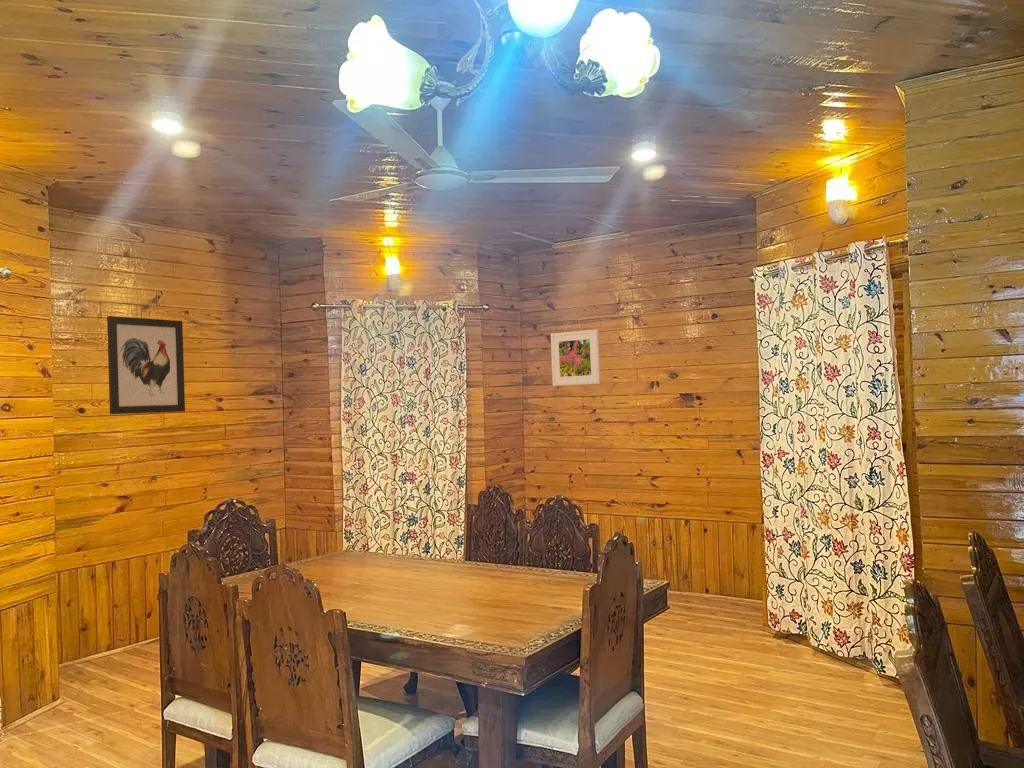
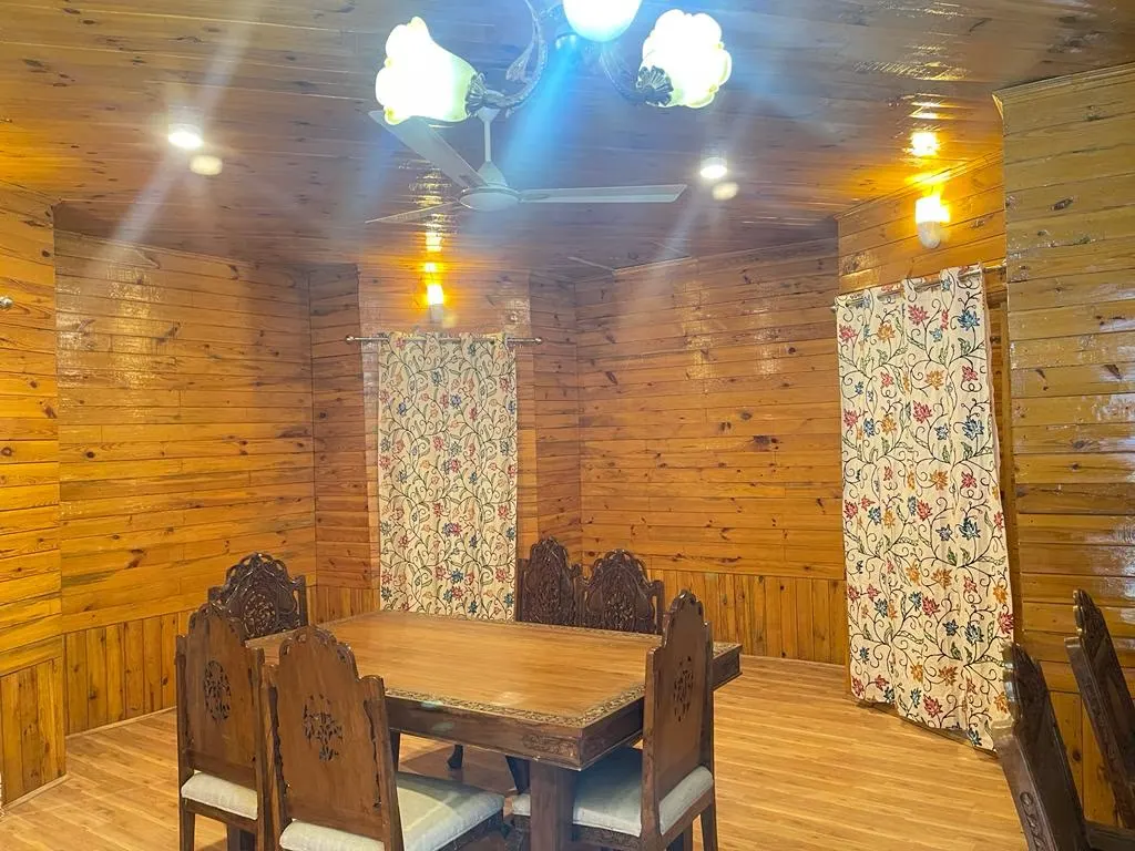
- wall art [106,315,186,415]
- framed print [550,328,601,387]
